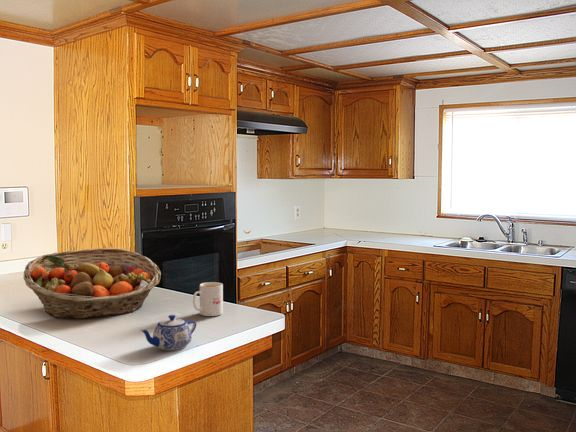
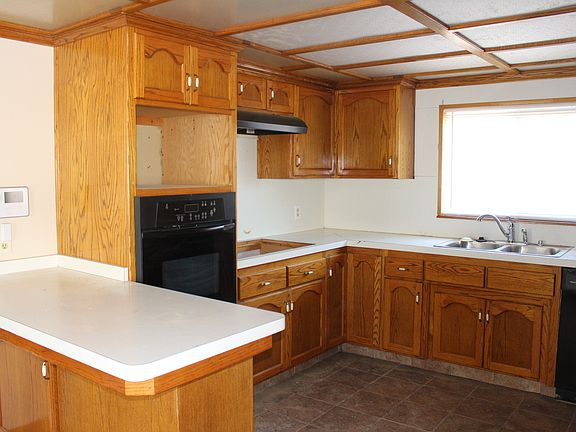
- teapot [139,314,197,351]
- fruit basket [23,247,162,320]
- mug [192,281,224,317]
